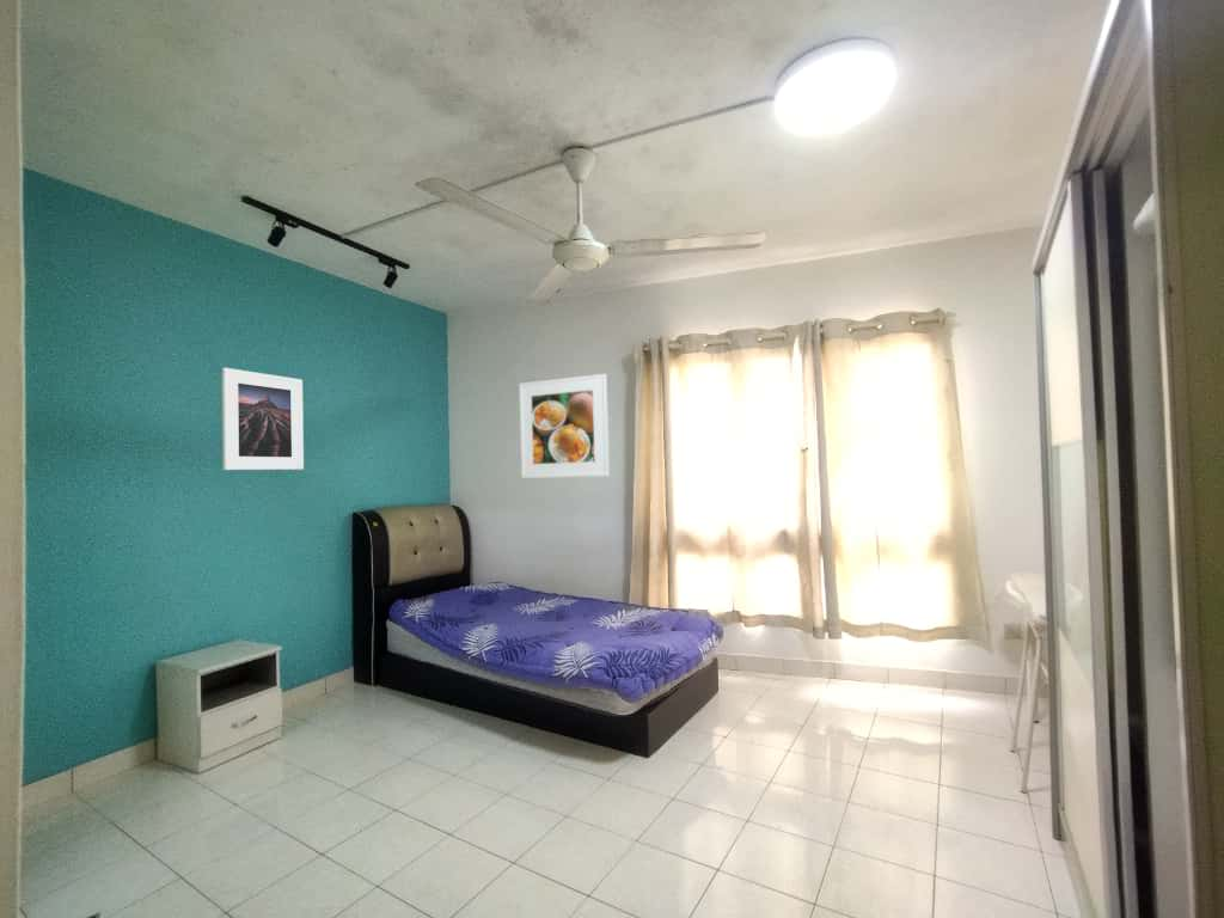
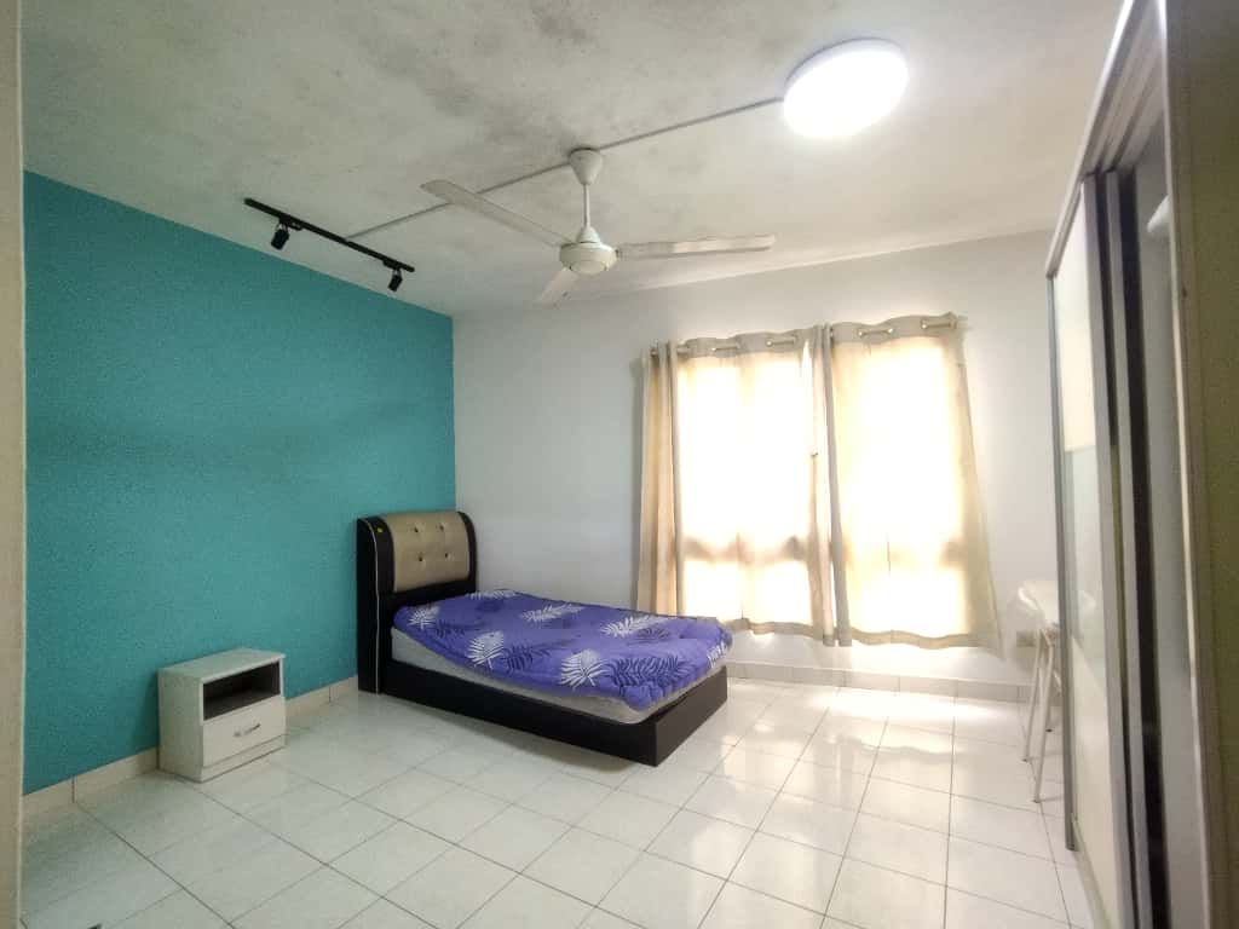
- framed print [518,373,611,479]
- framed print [221,367,305,471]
